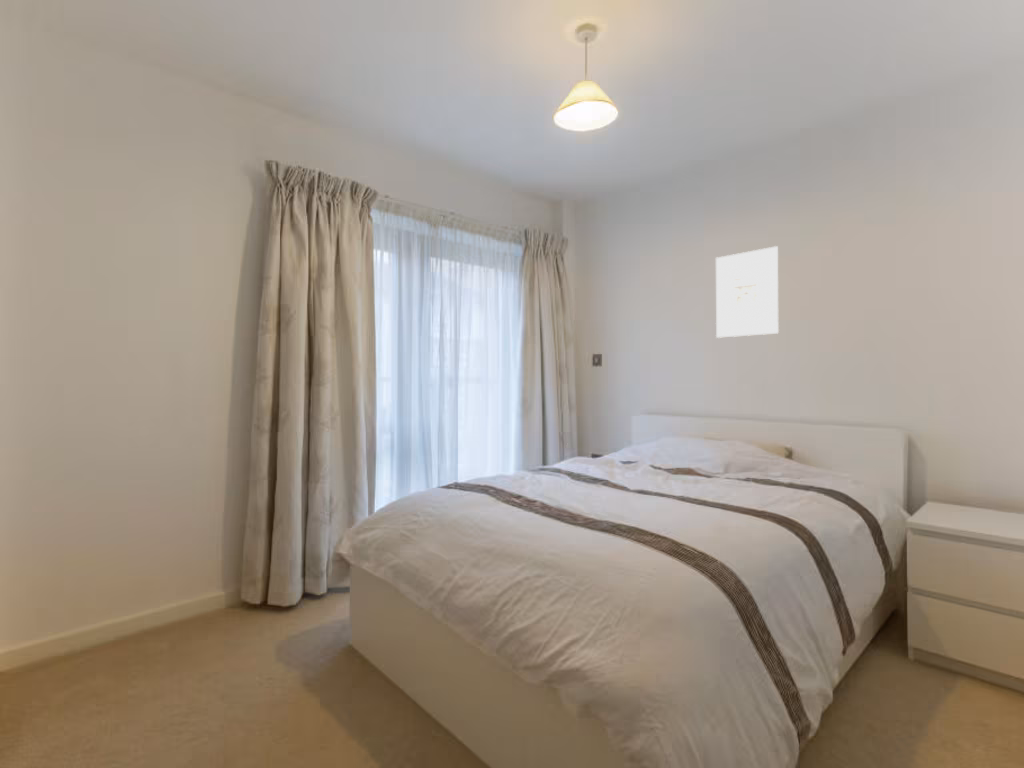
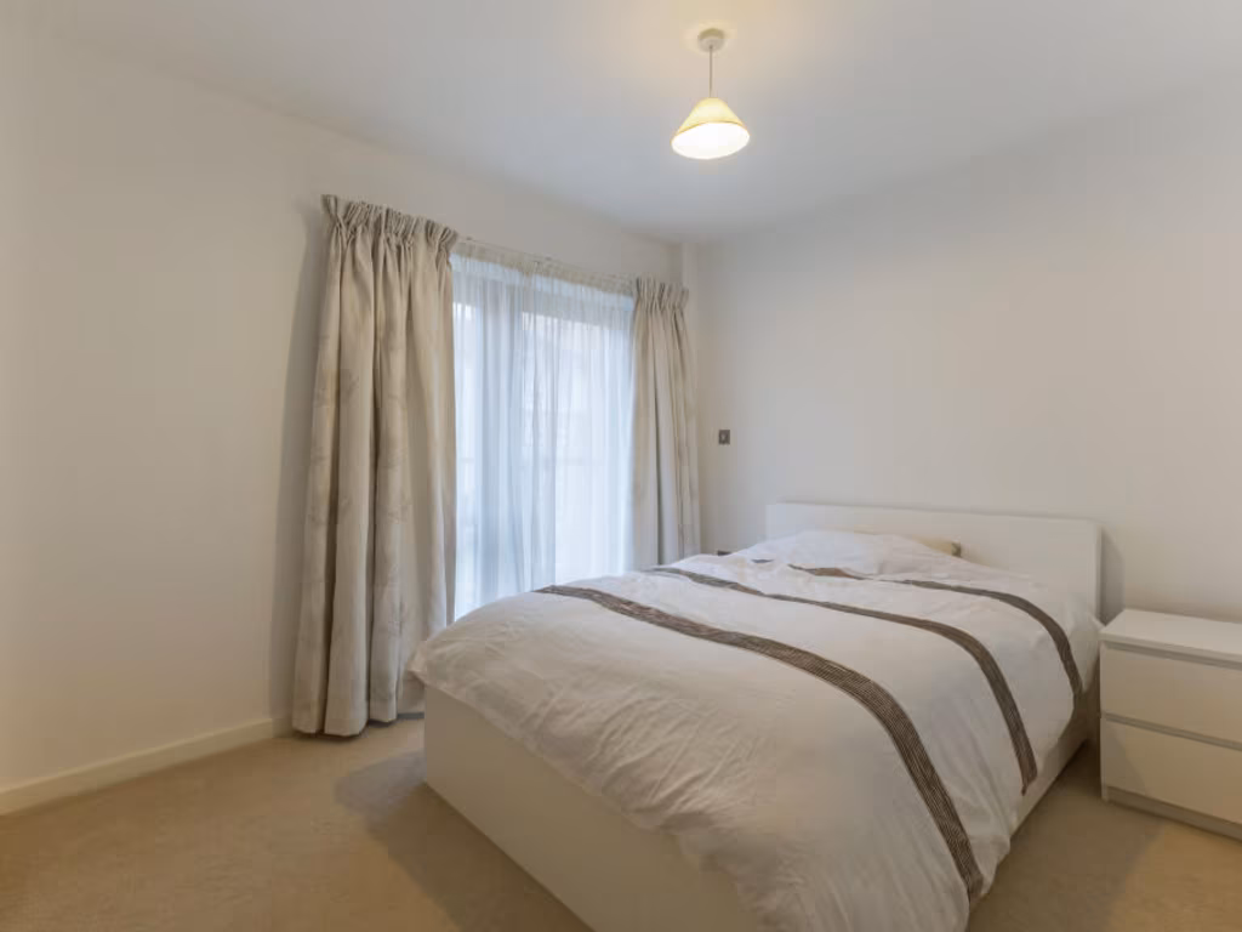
- wall art [715,245,780,339]
